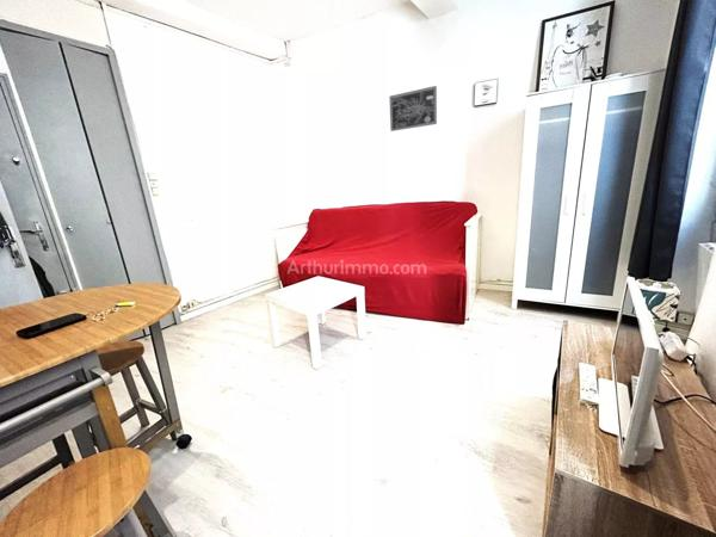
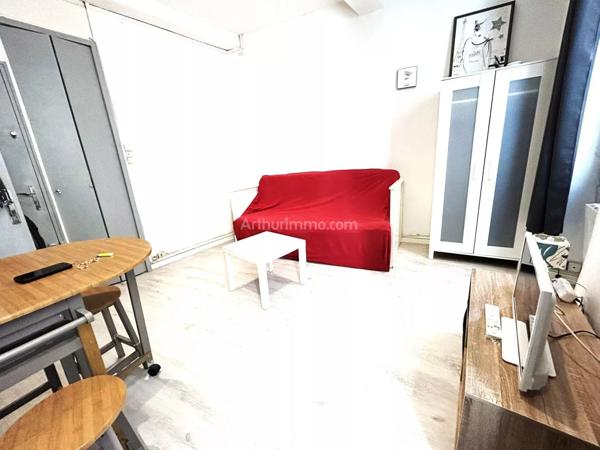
- wall art [388,85,438,132]
